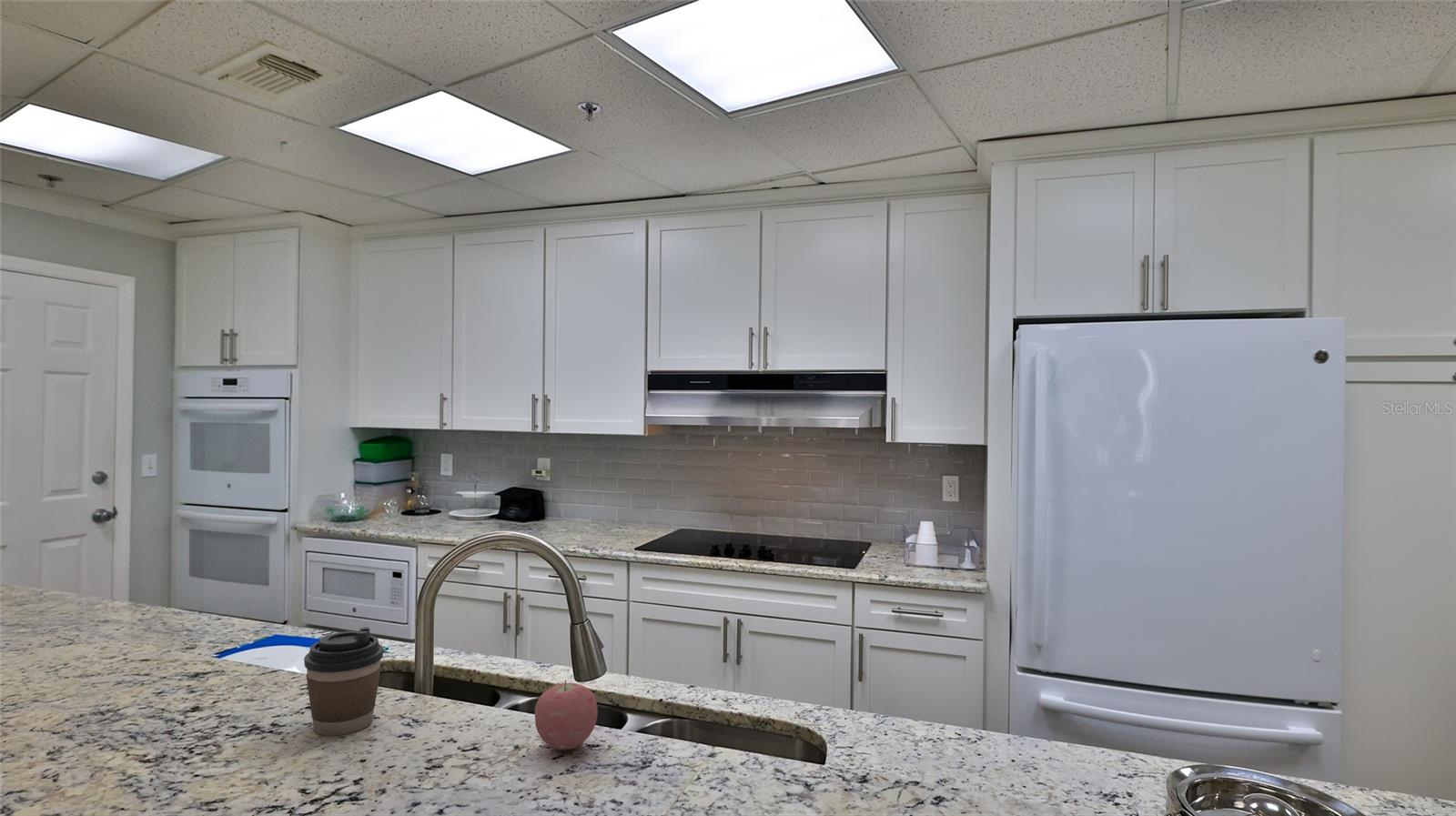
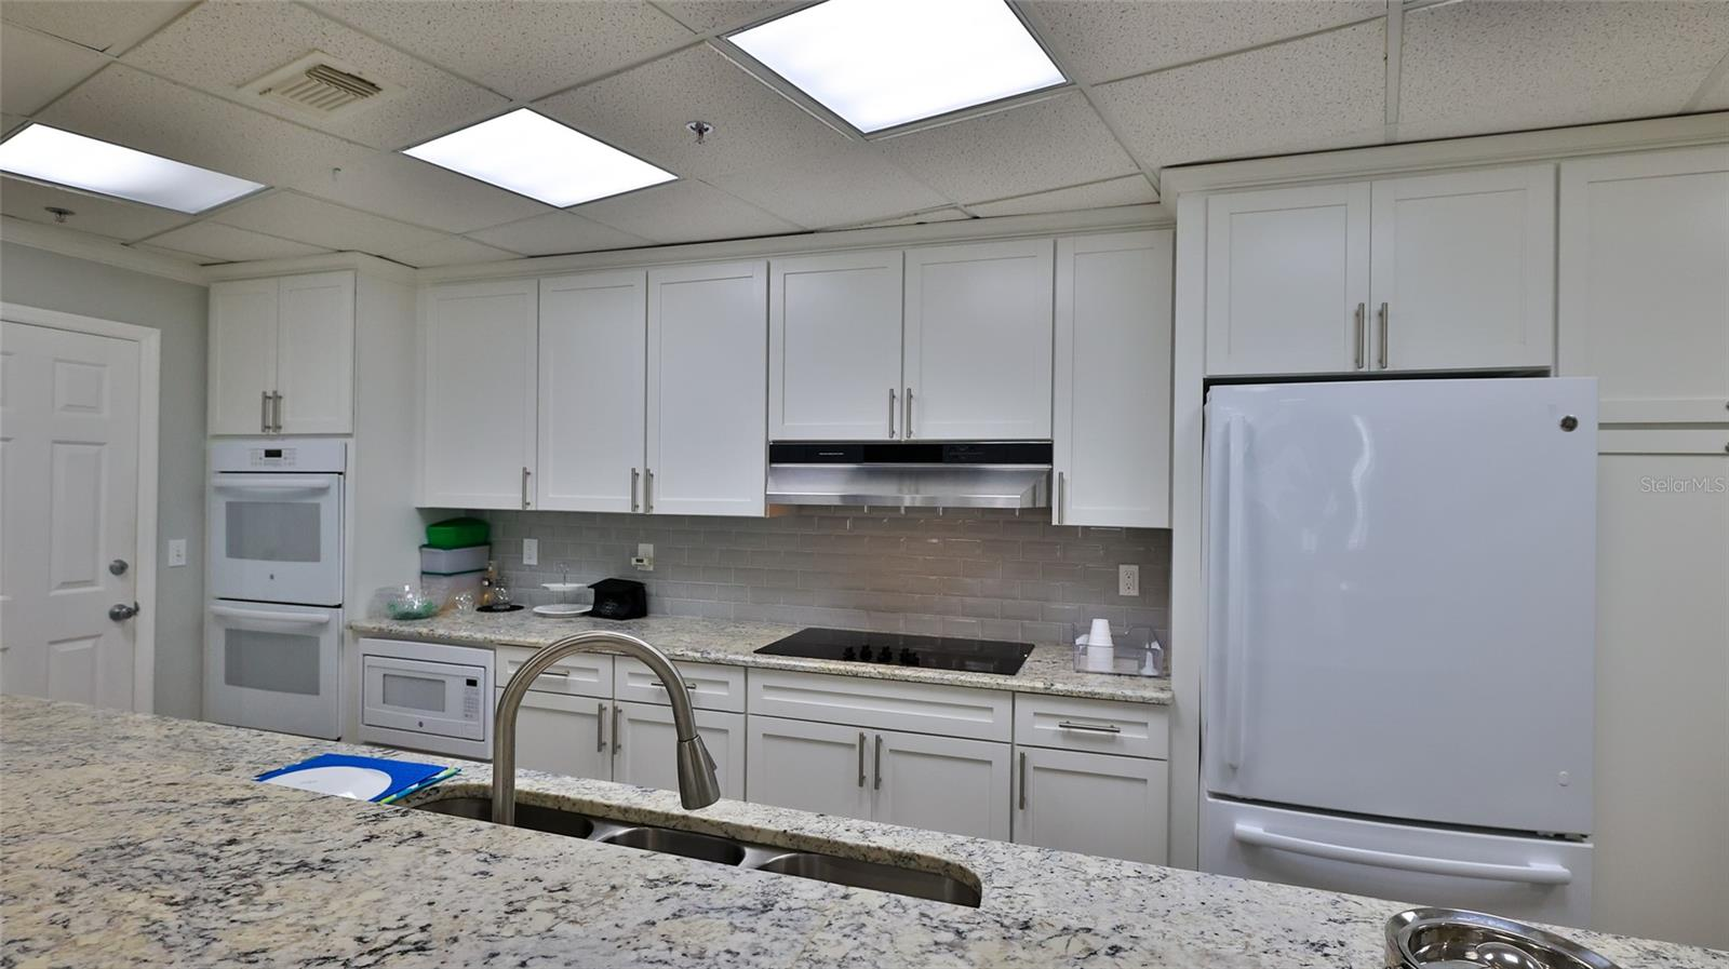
- apple [534,679,599,751]
- coffee cup [303,626,384,737]
